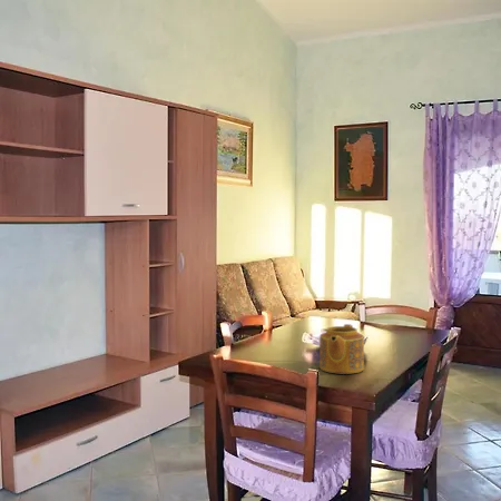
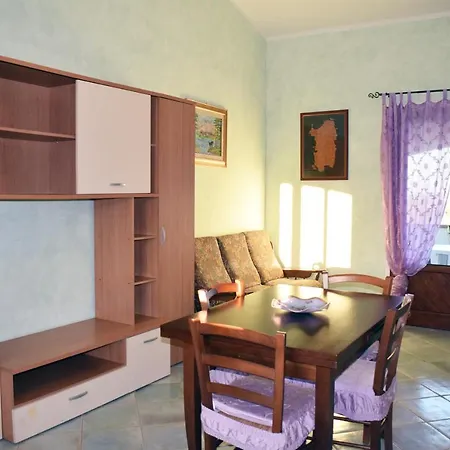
- teapot [318,323,365,375]
